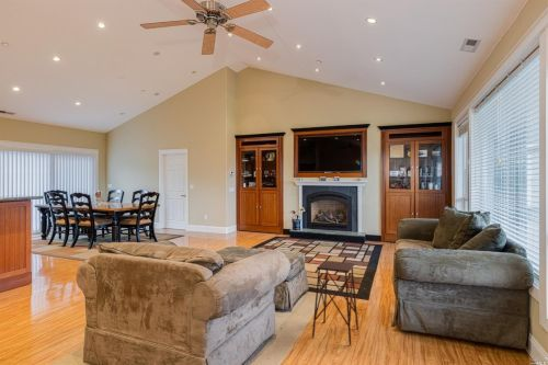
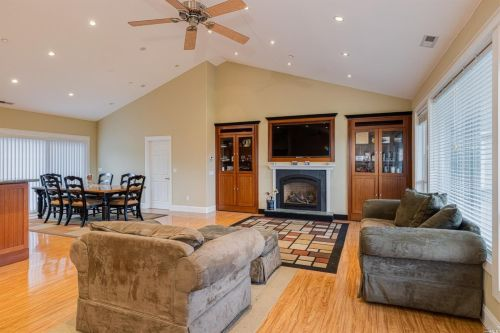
- side table [311,260,359,346]
